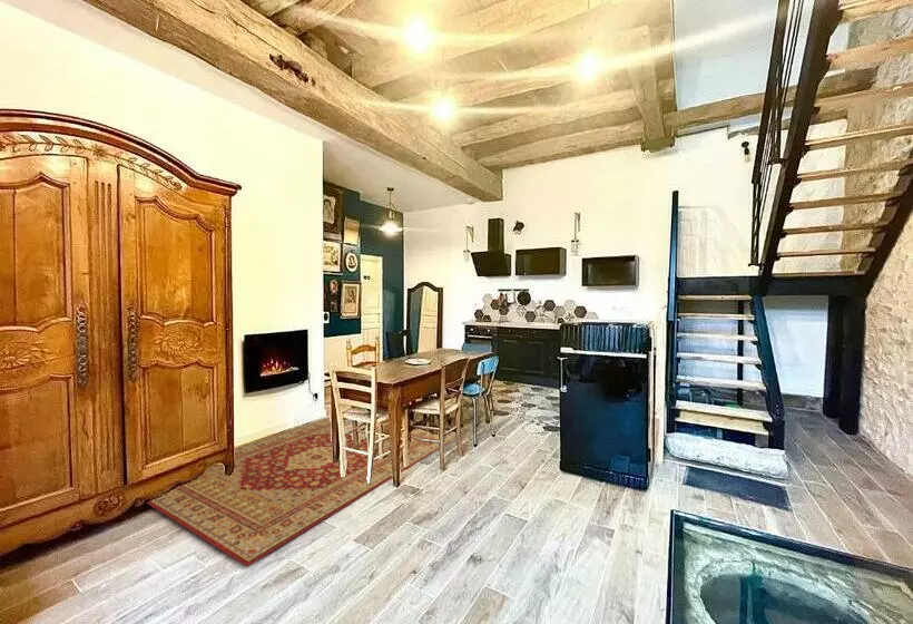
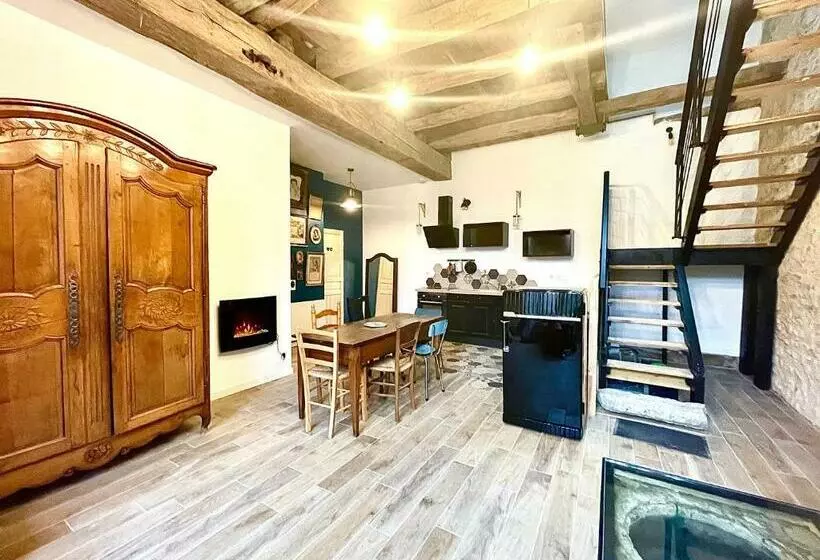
- rug [146,416,455,568]
